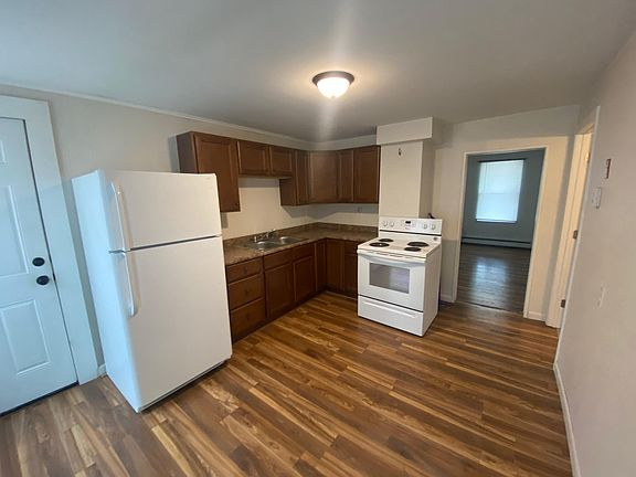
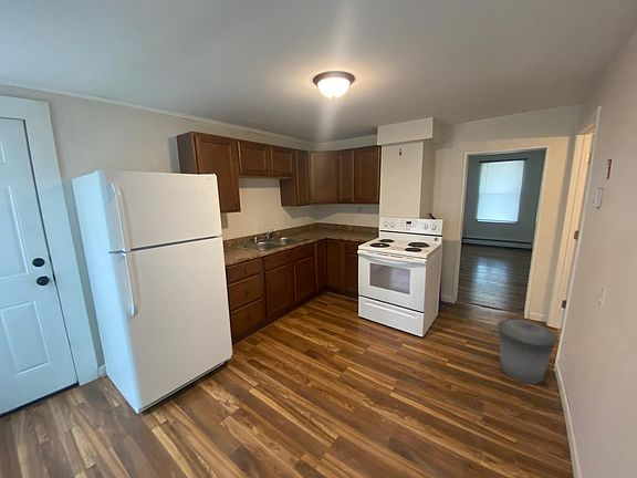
+ trash can [497,319,558,385]
